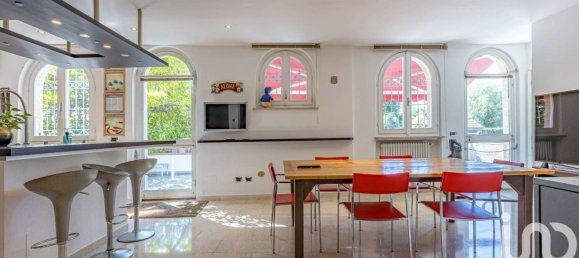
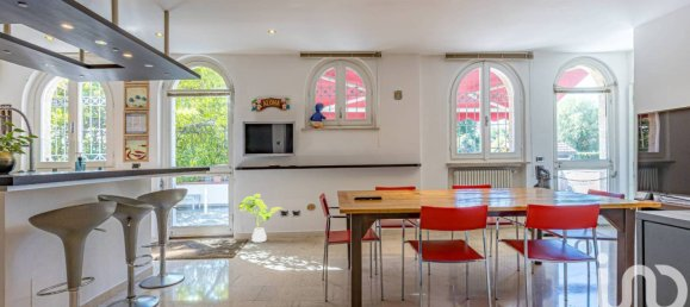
+ house plant [236,193,286,244]
